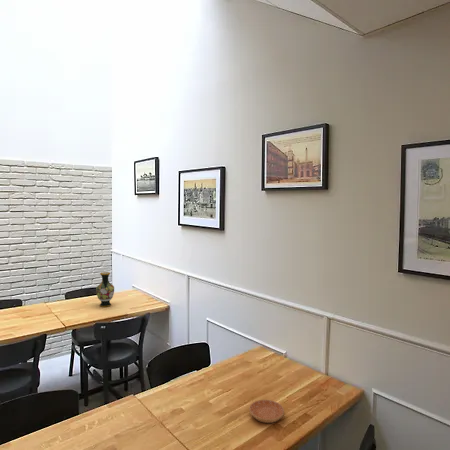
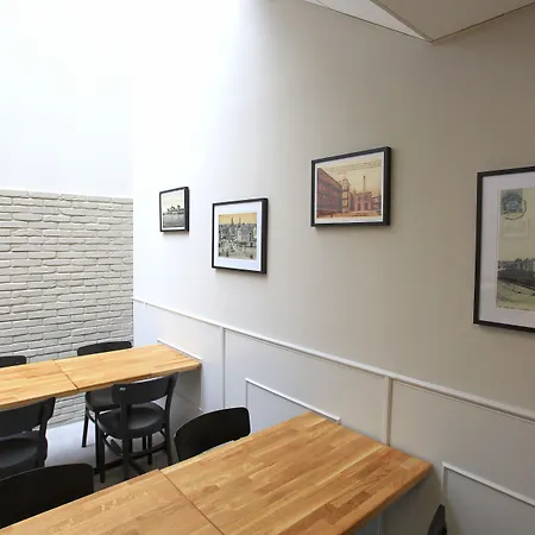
- saucer [248,399,285,424]
- vase [95,271,115,308]
